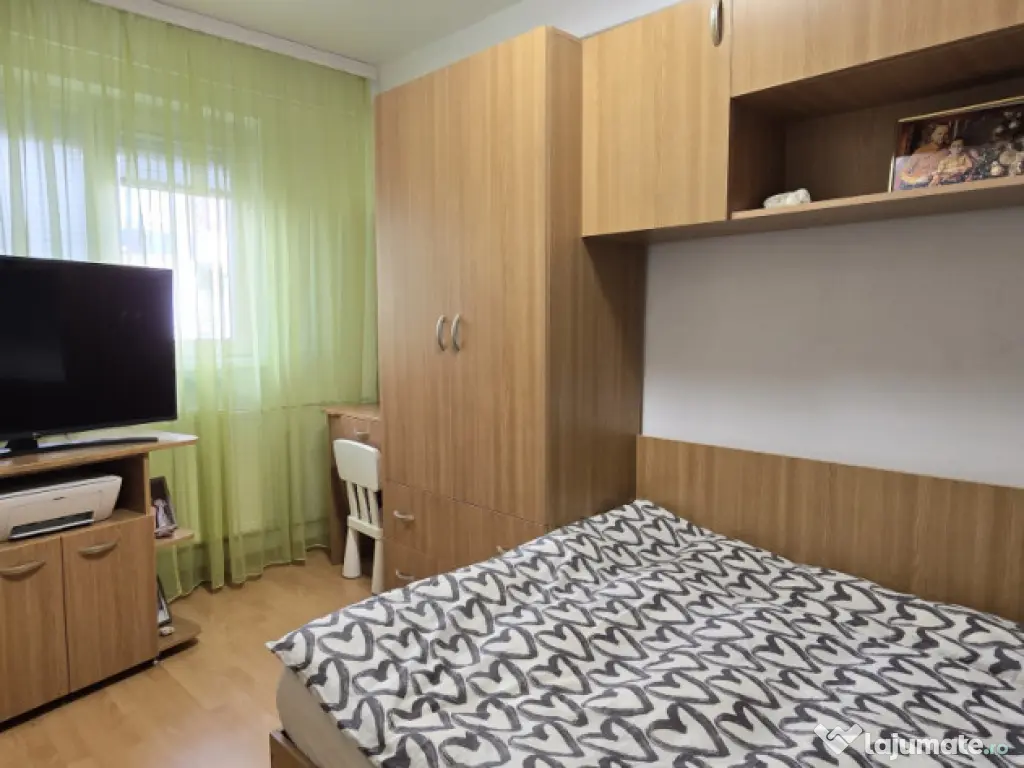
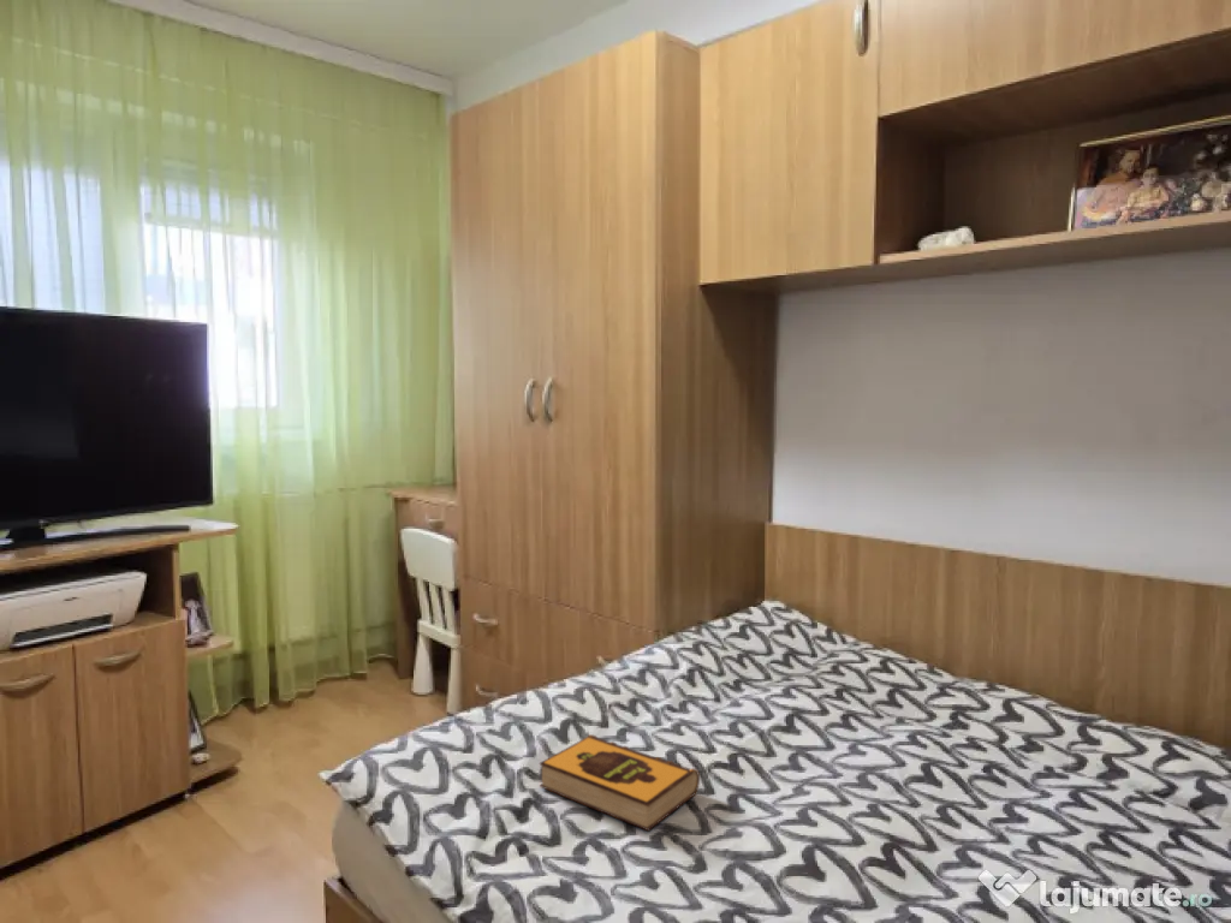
+ hardback book [539,733,701,832]
